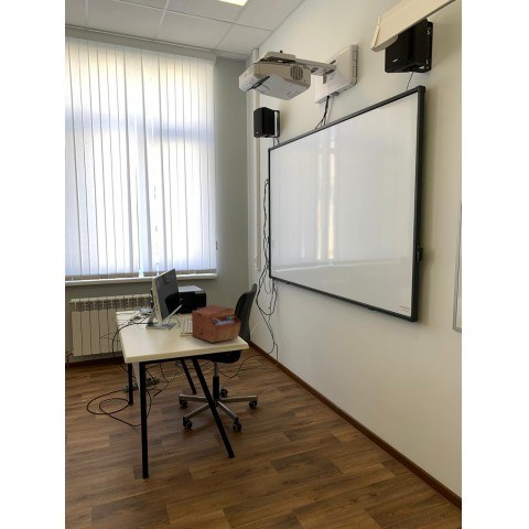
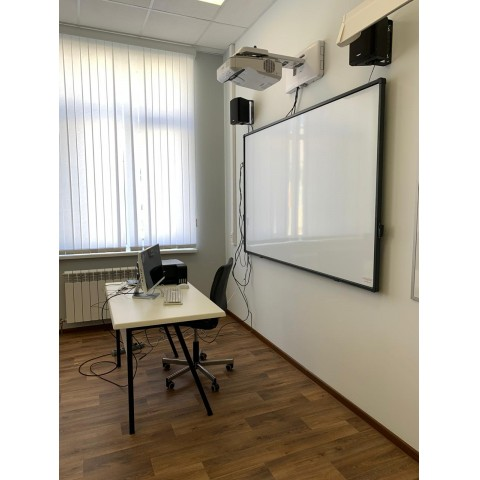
- sewing box [191,303,242,344]
